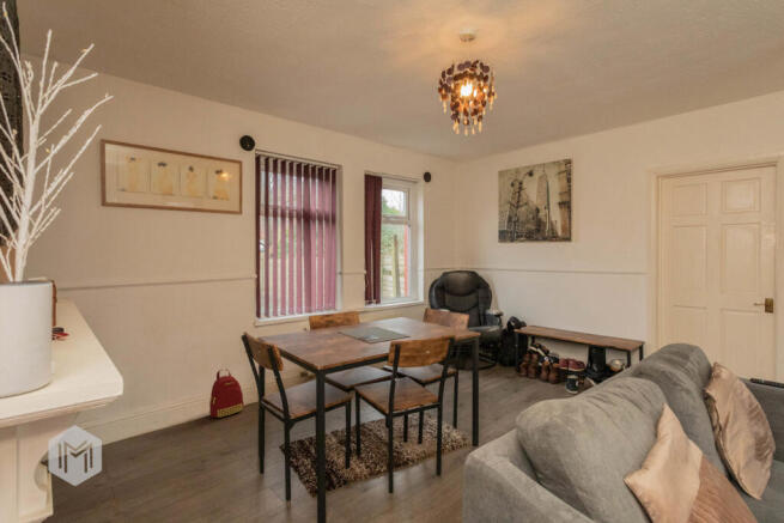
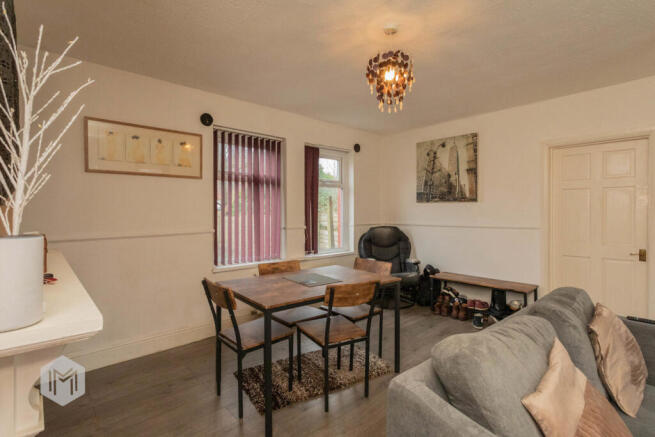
- backpack [208,369,244,419]
